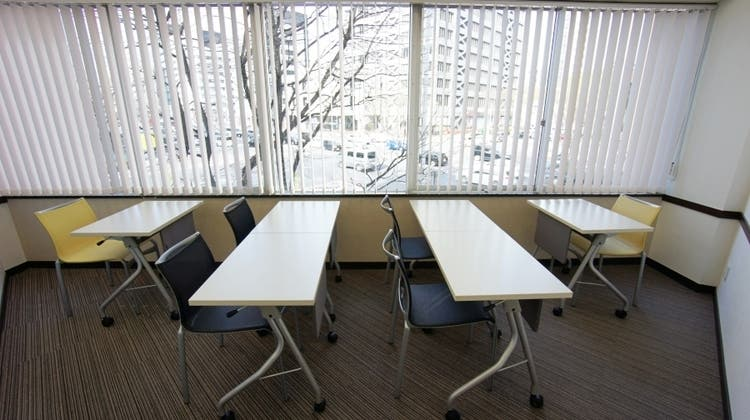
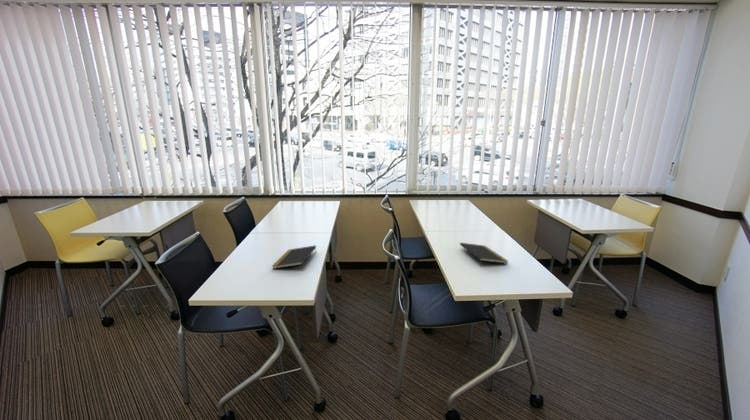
+ notepad [459,242,509,267]
+ notepad [271,244,317,270]
